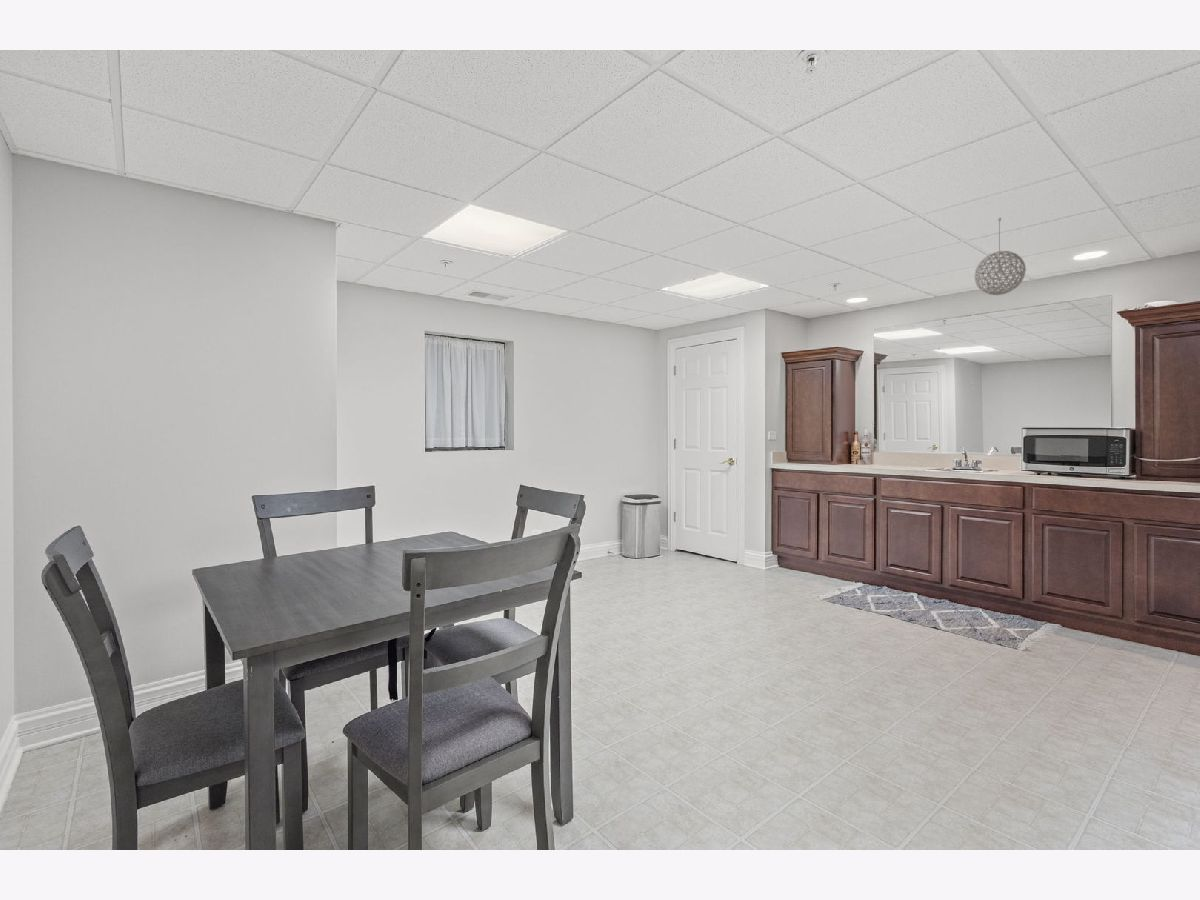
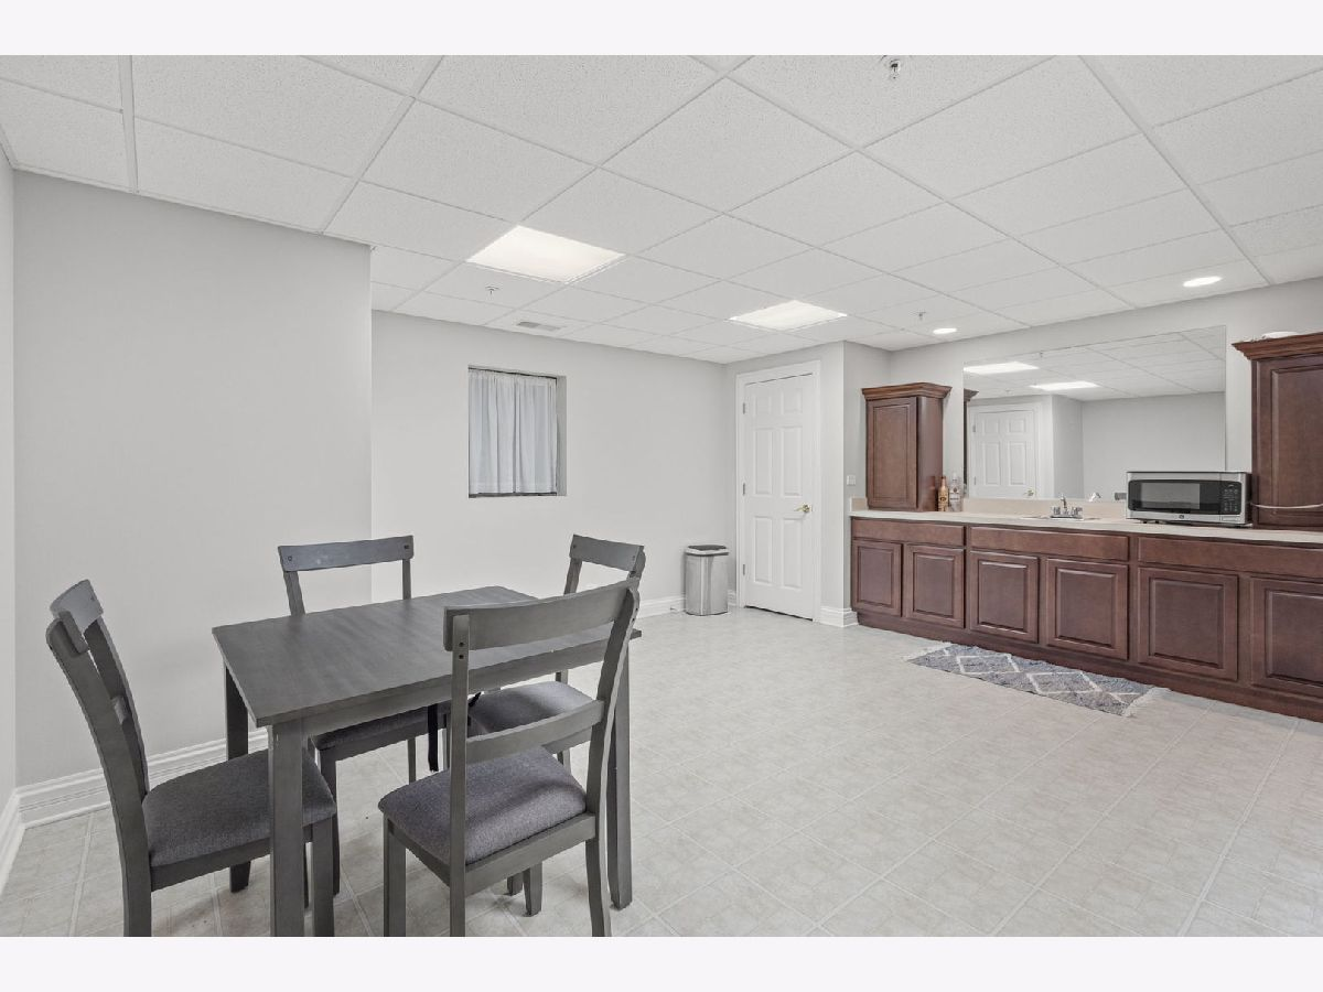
- pendant light [973,217,1027,296]
